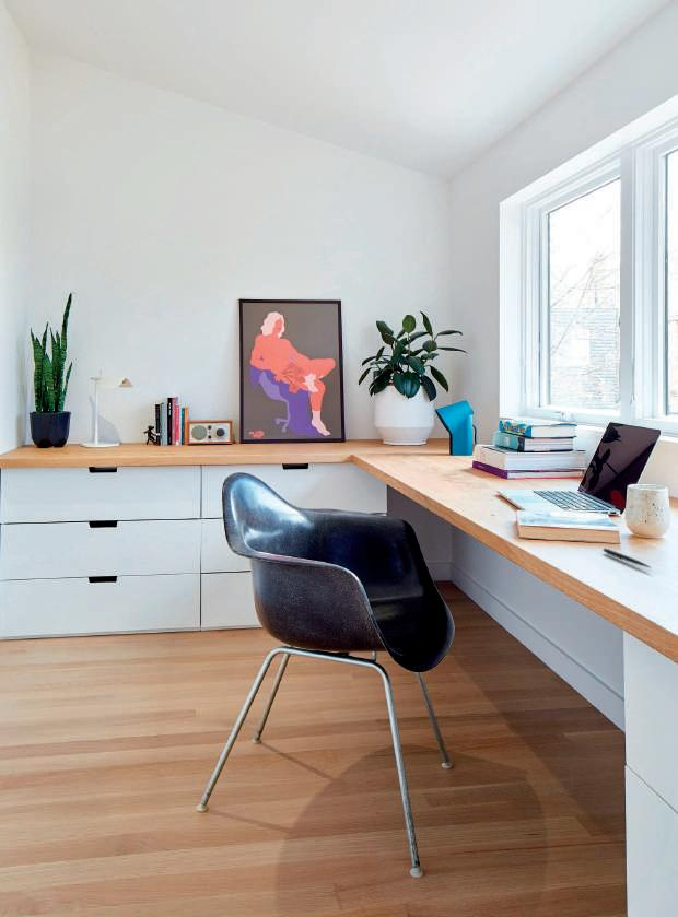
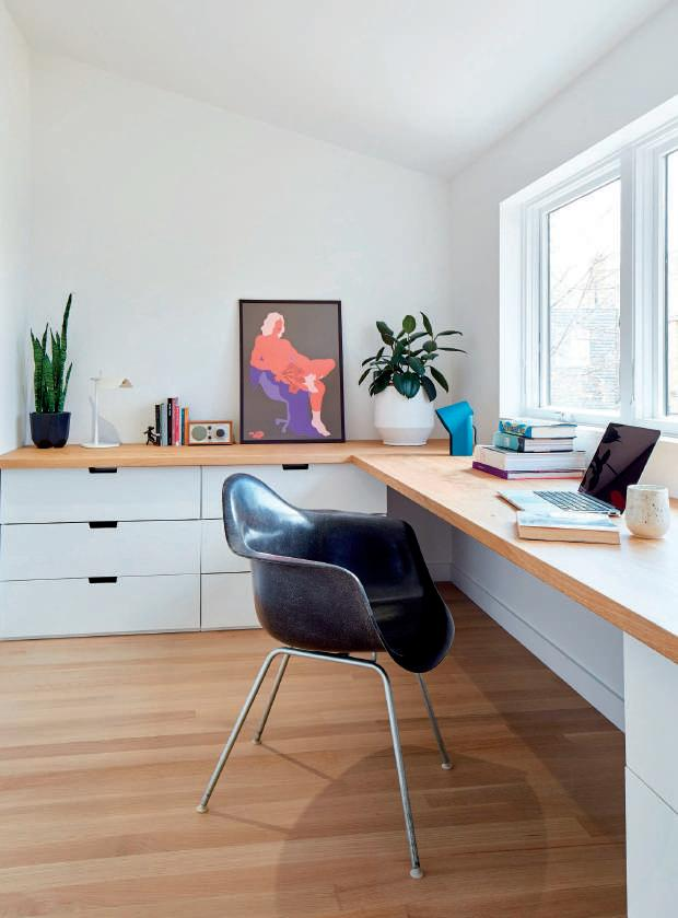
- pen [603,548,652,568]
